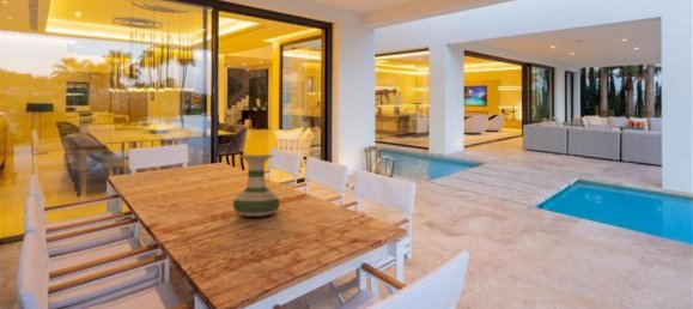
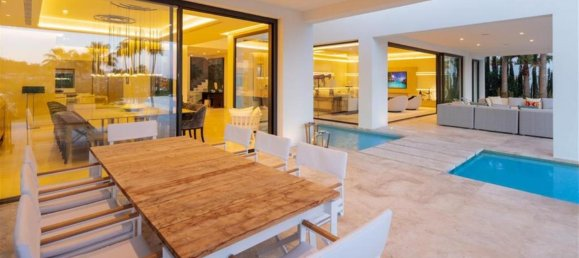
- vase [232,153,281,218]
